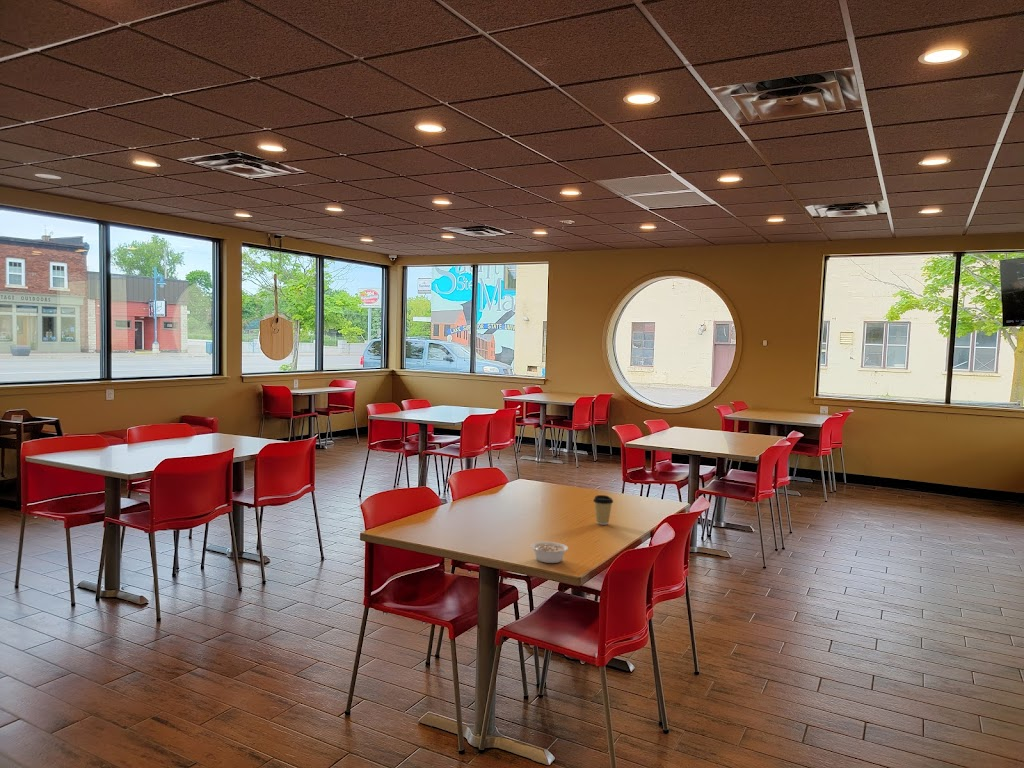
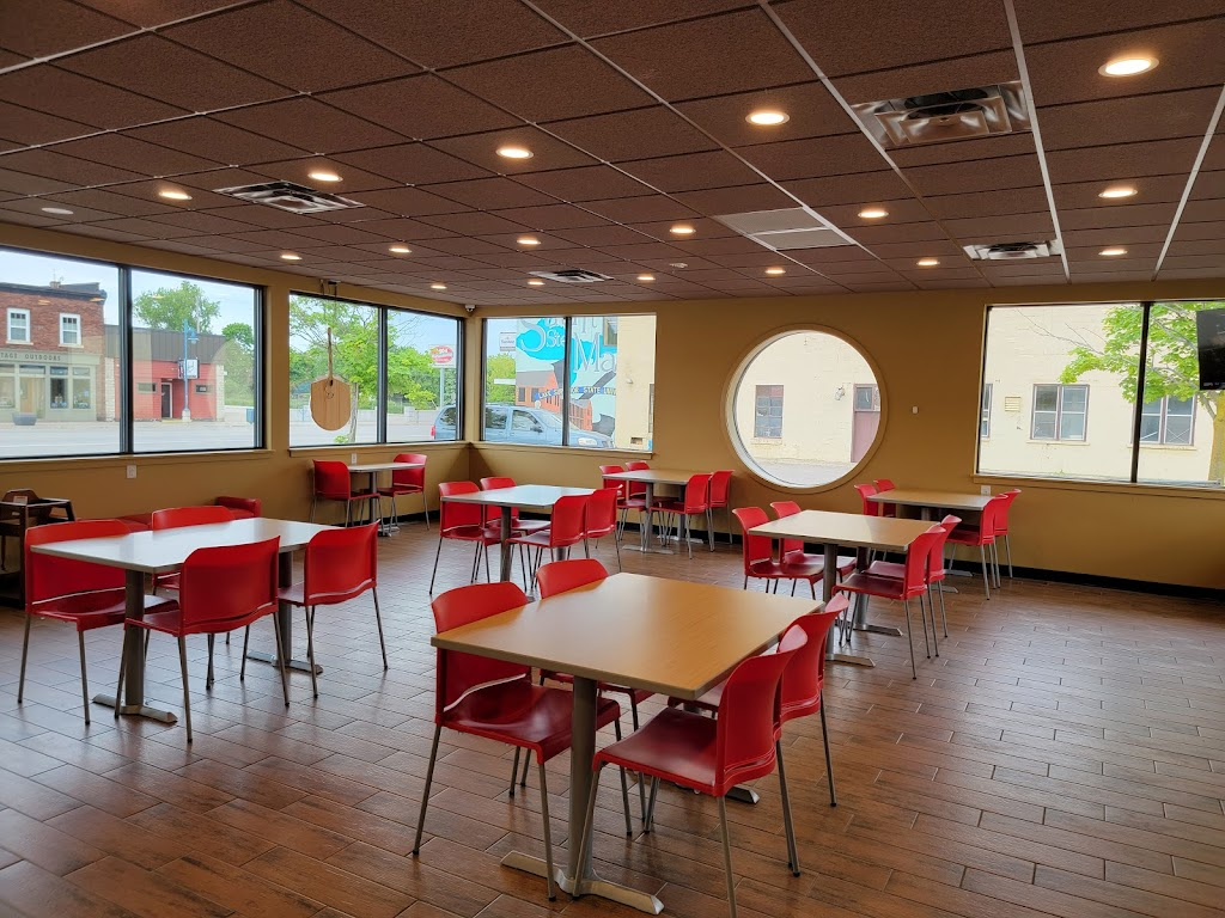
- legume [530,541,569,564]
- coffee cup [592,494,614,526]
